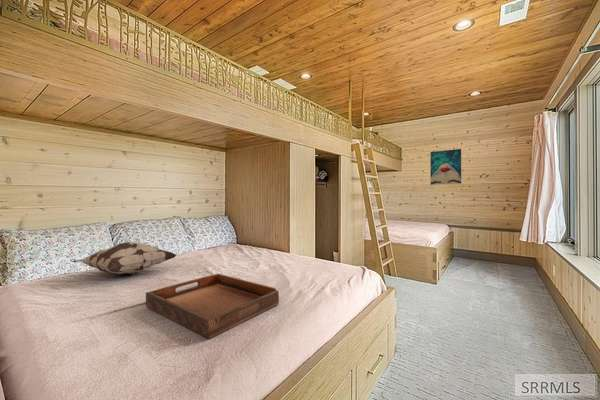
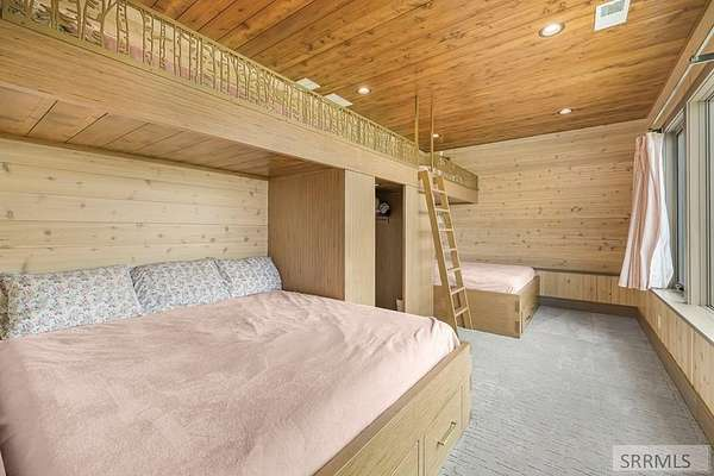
- wall art [429,148,462,186]
- decorative pillow [70,241,177,276]
- serving tray [145,273,280,340]
